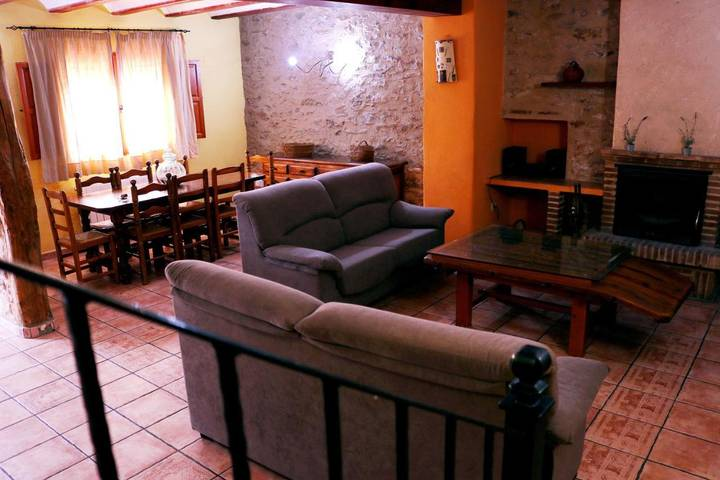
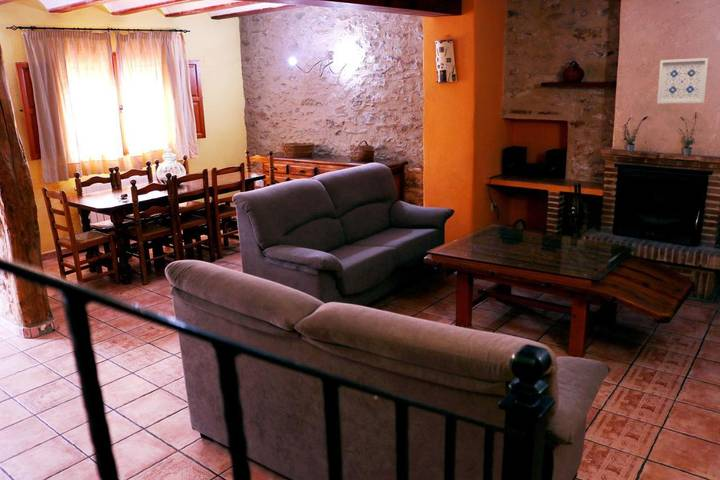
+ wall art [656,57,710,105]
